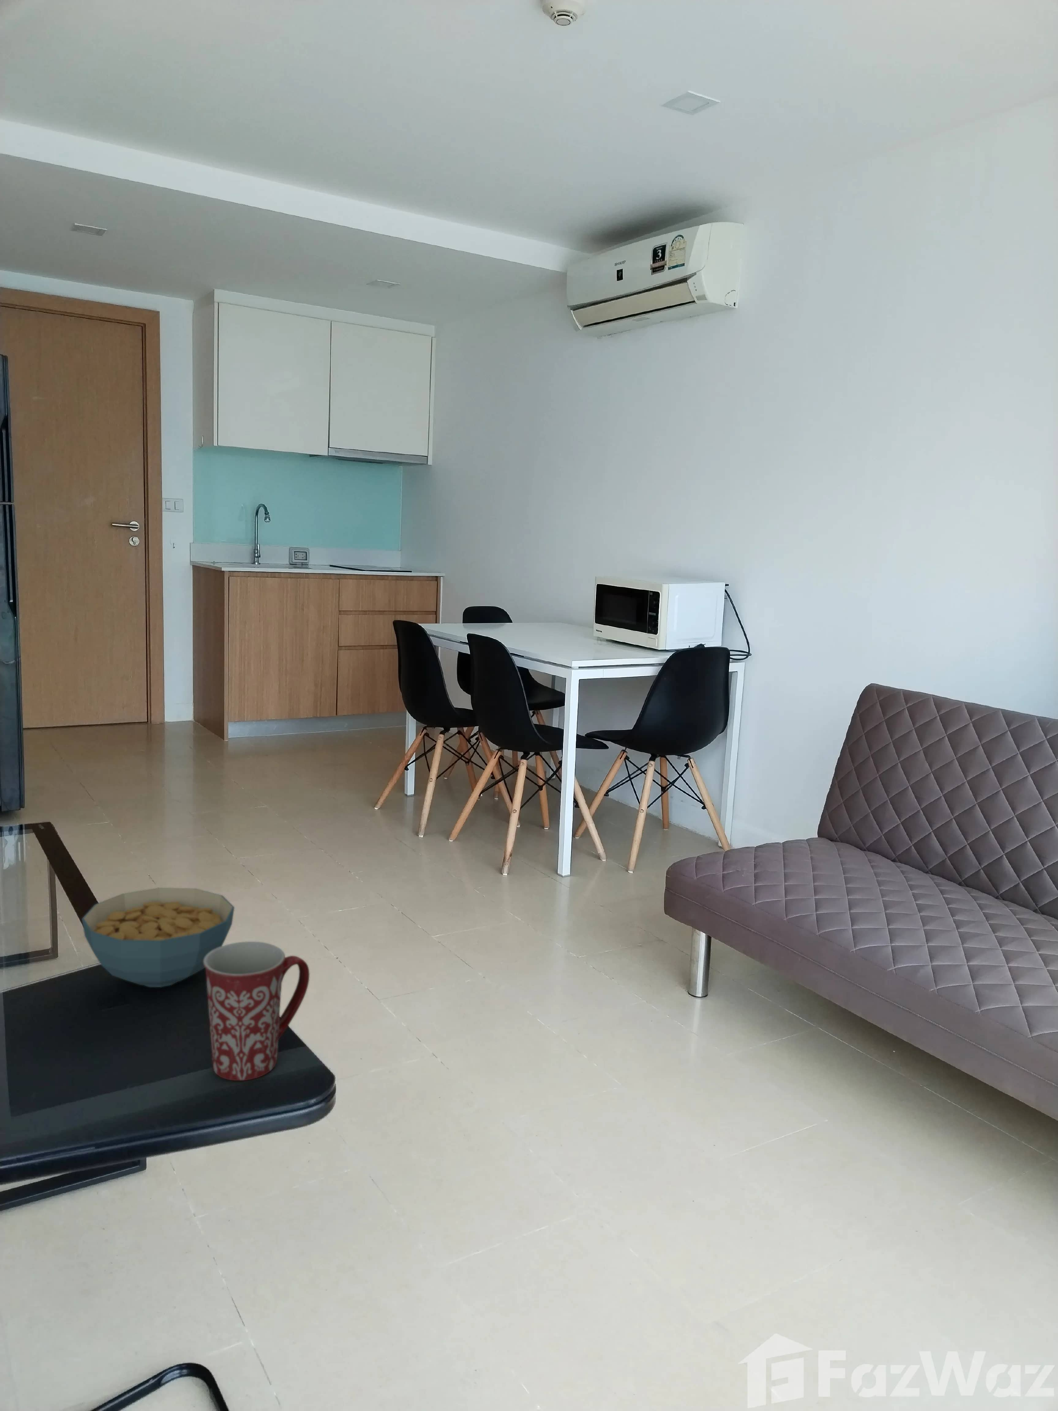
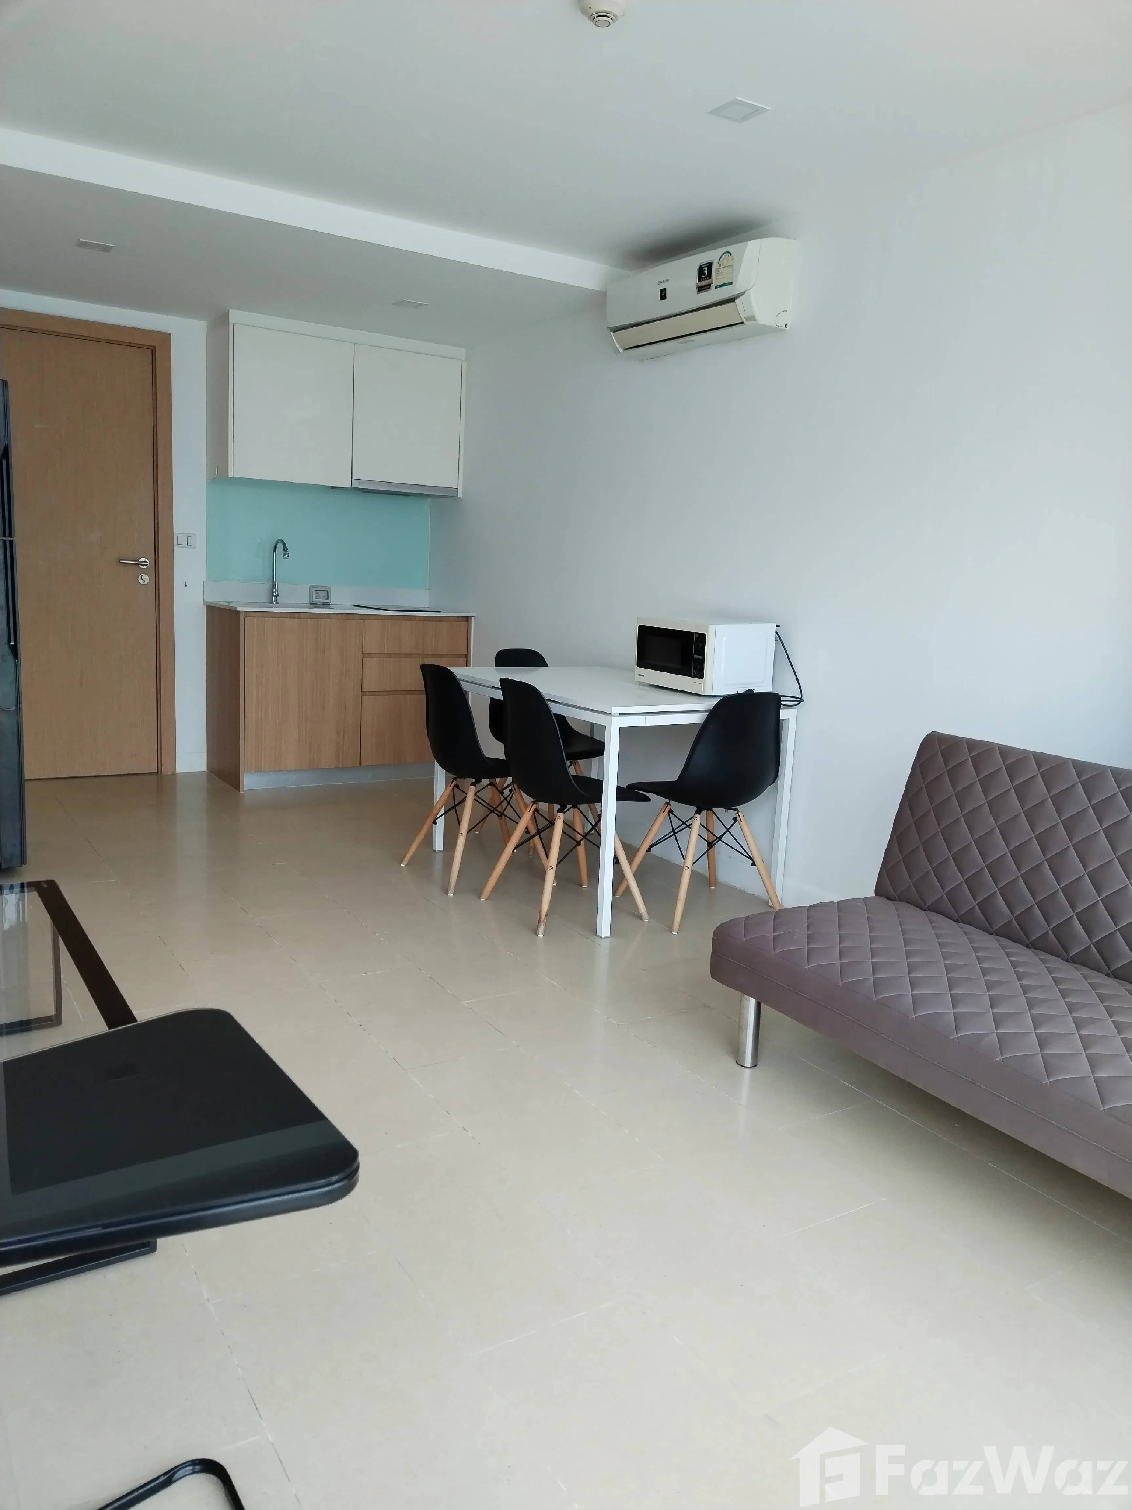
- mug [203,941,310,1081]
- cereal bowl [81,888,234,988]
